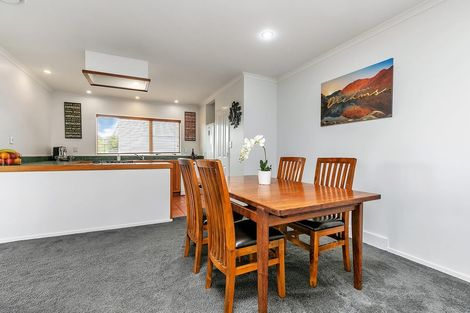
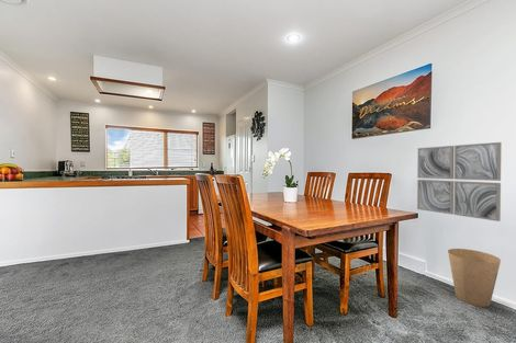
+ trash can [447,248,502,308]
+ wall art [416,141,503,222]
